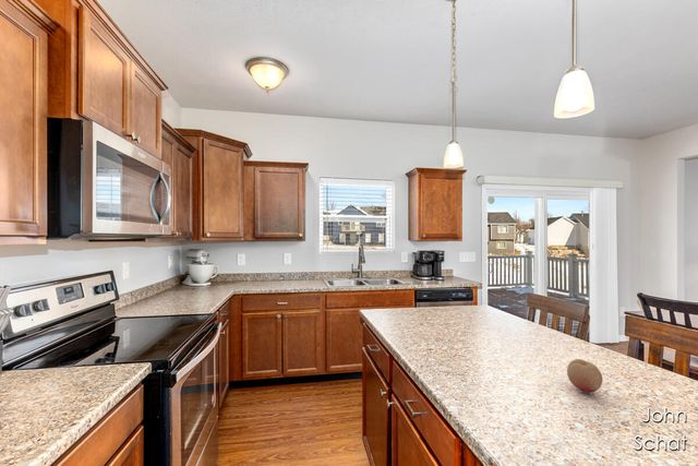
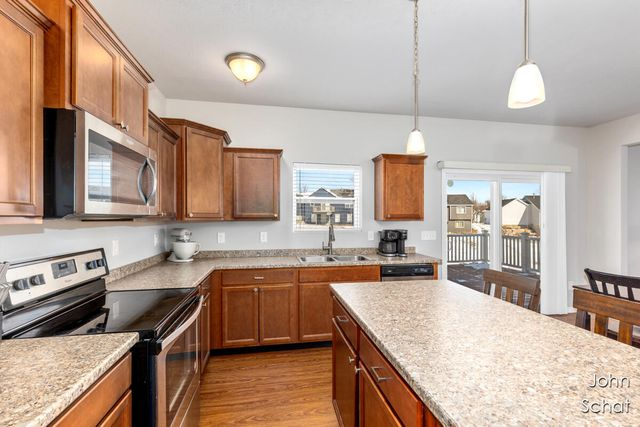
- fruit [566,358,603,393]
